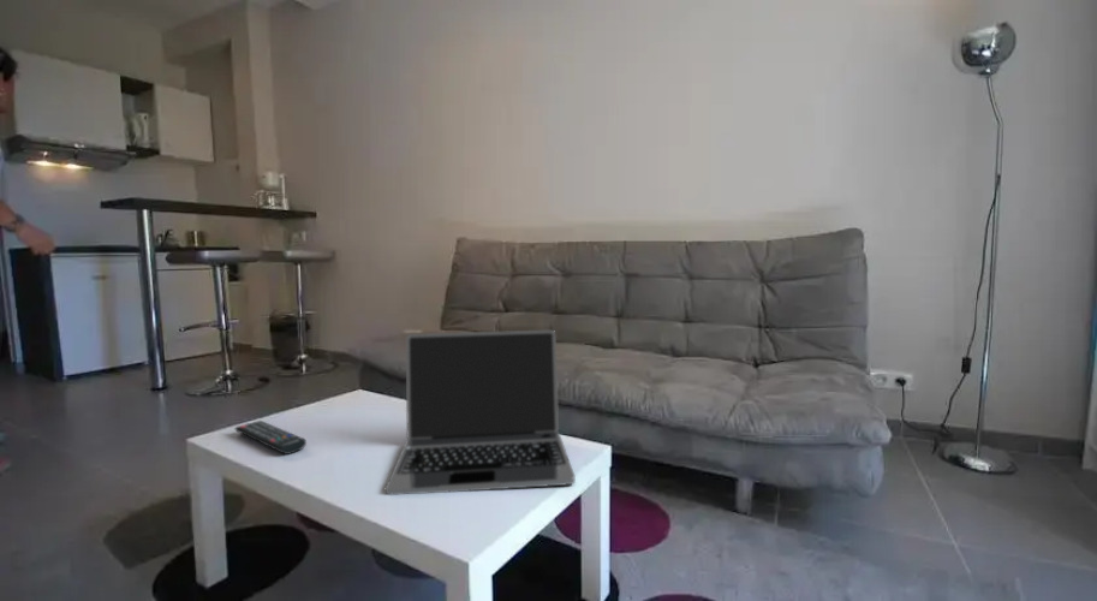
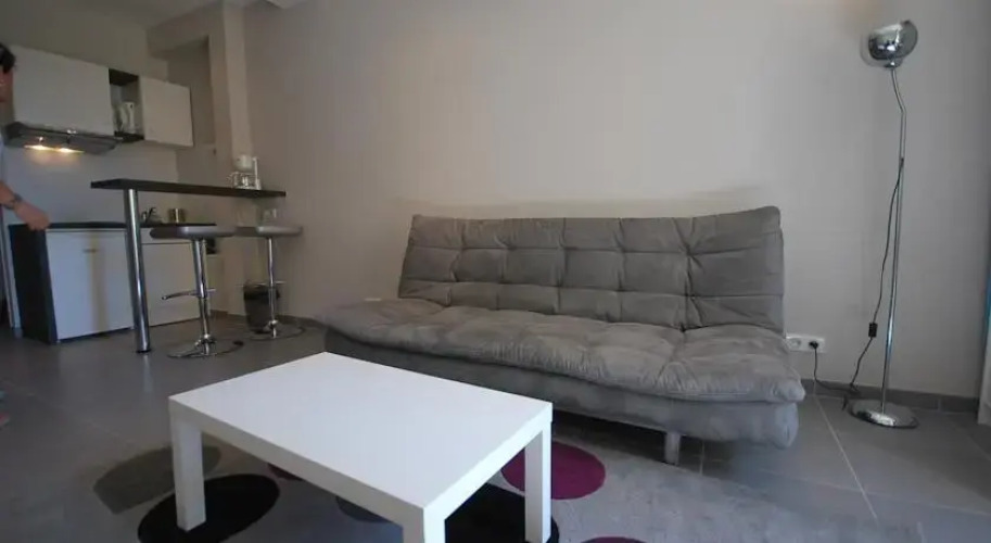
- laptop [384,328,577,496]
- remote control [234,419,308,456]
